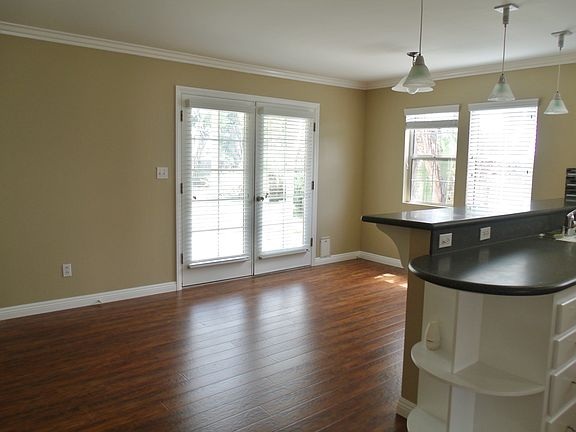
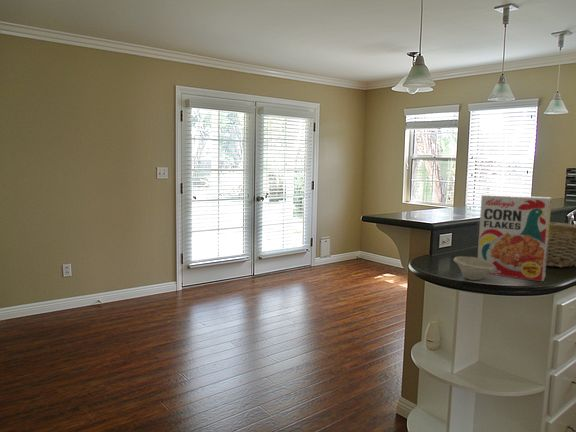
+ cereal box [477,193,553,282]
+ bowl [453,255,496,281]
+ fruit basket [476,220,576,268]
